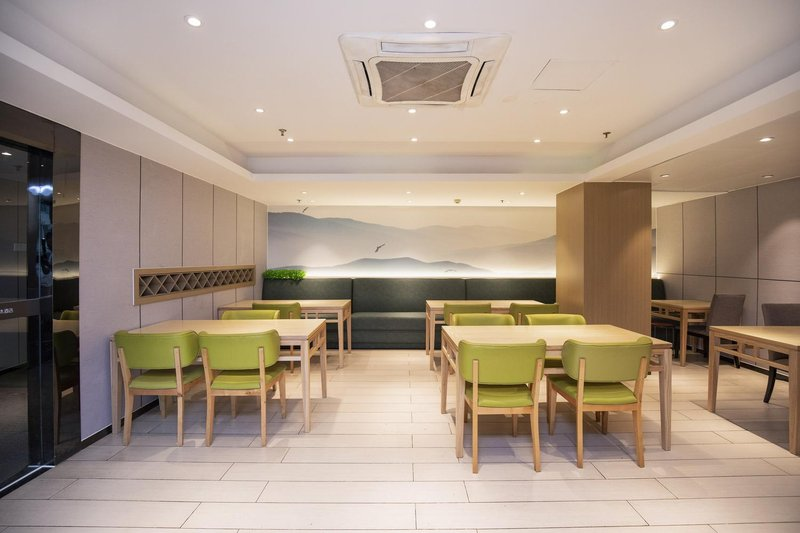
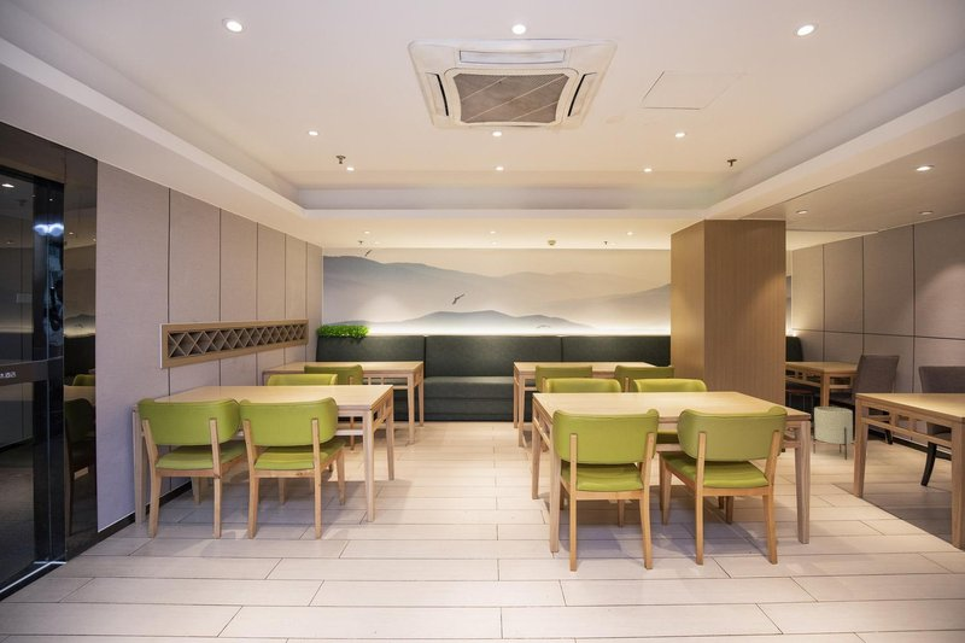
+ planter [812,405,854,461]
